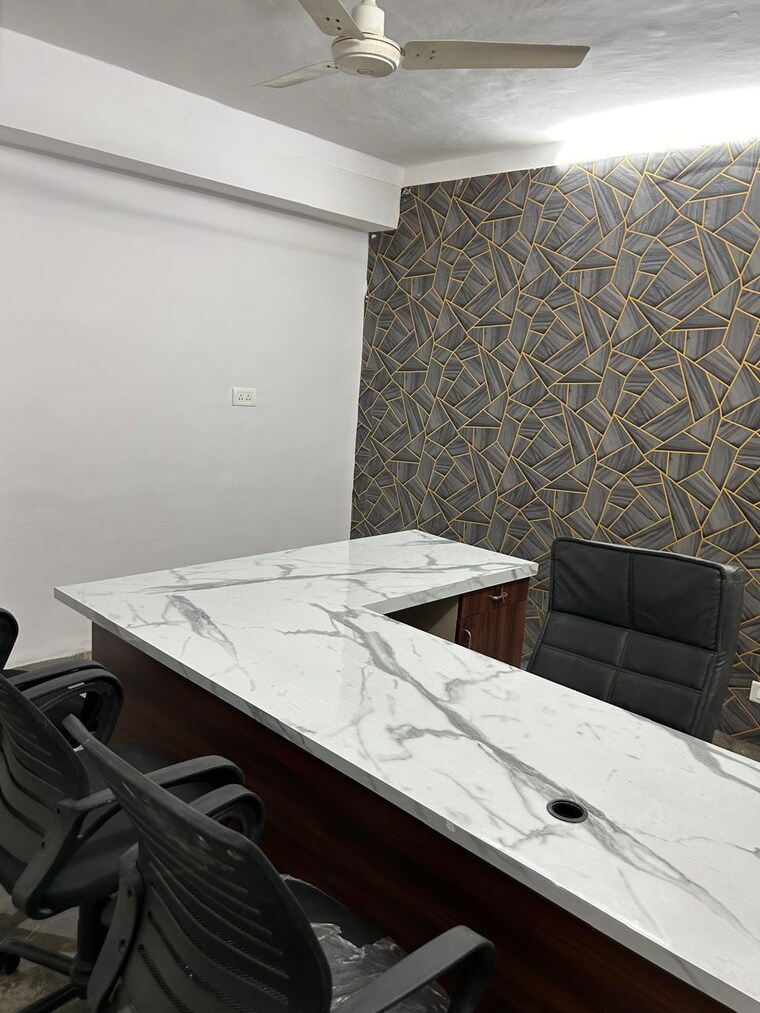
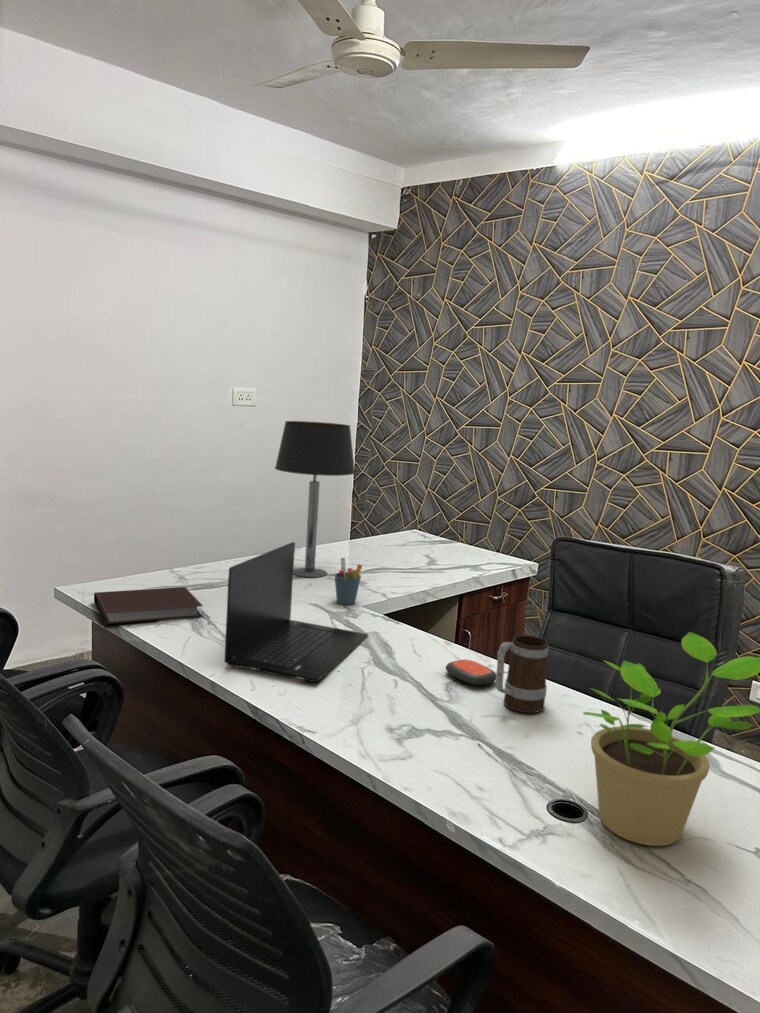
+ mug [495,634,549,714]
+ pen holder [333,557,363,606]
+ notebook [93,586,204,625]
+ laptop [223,541,369,683]
+ remote control [445,659,497,686]
+ table lamp [274,420,356,579]
+ potted plant [582,631,760,847]
